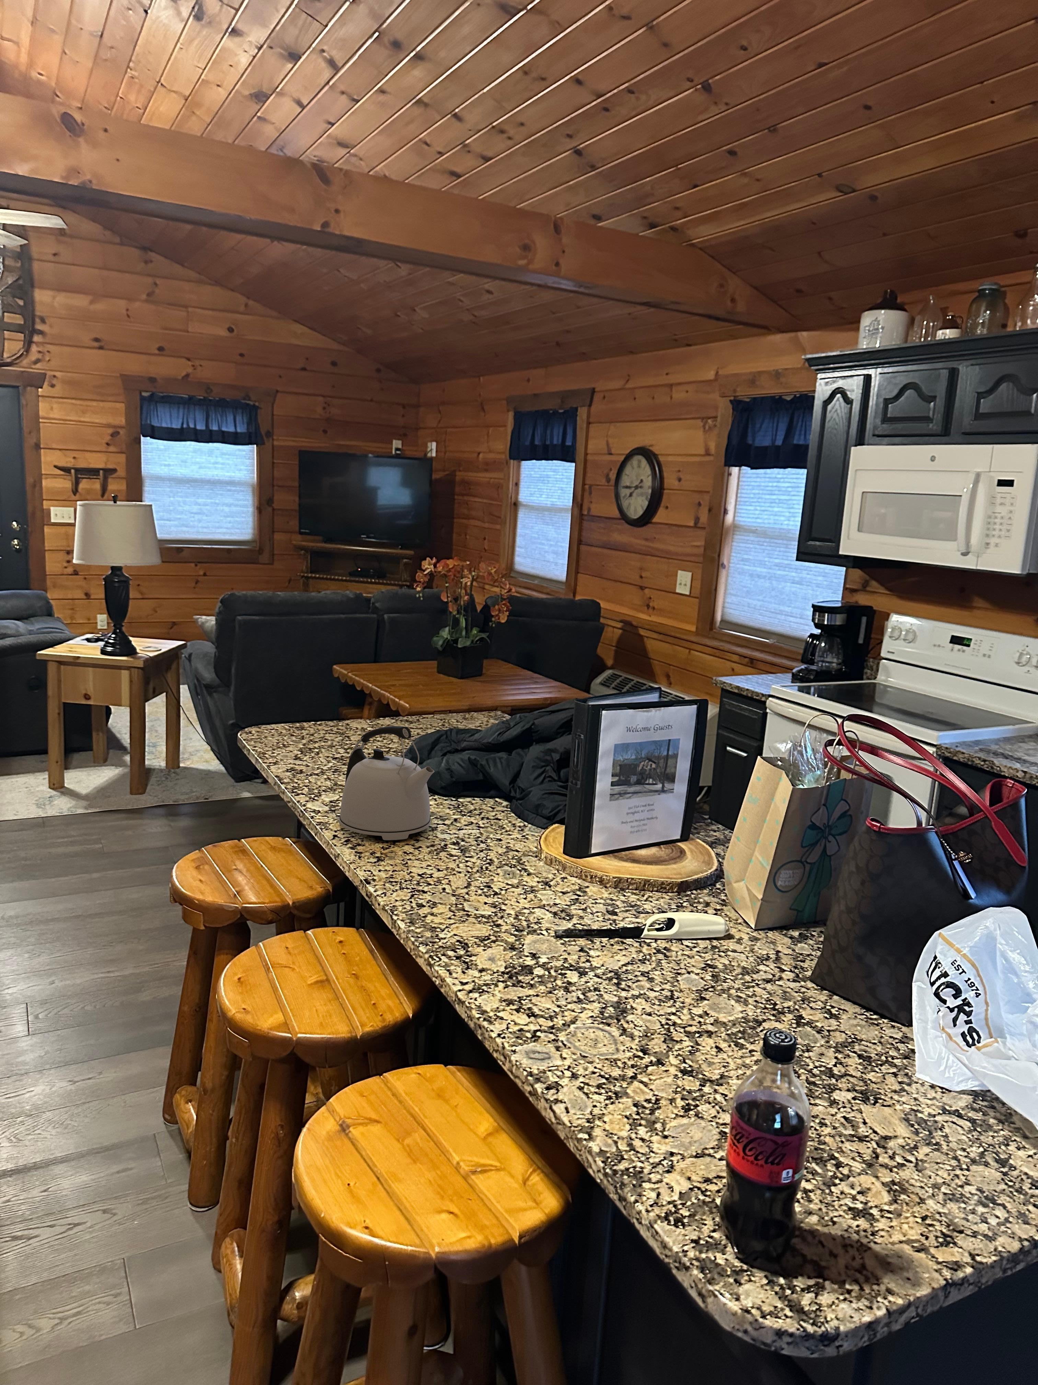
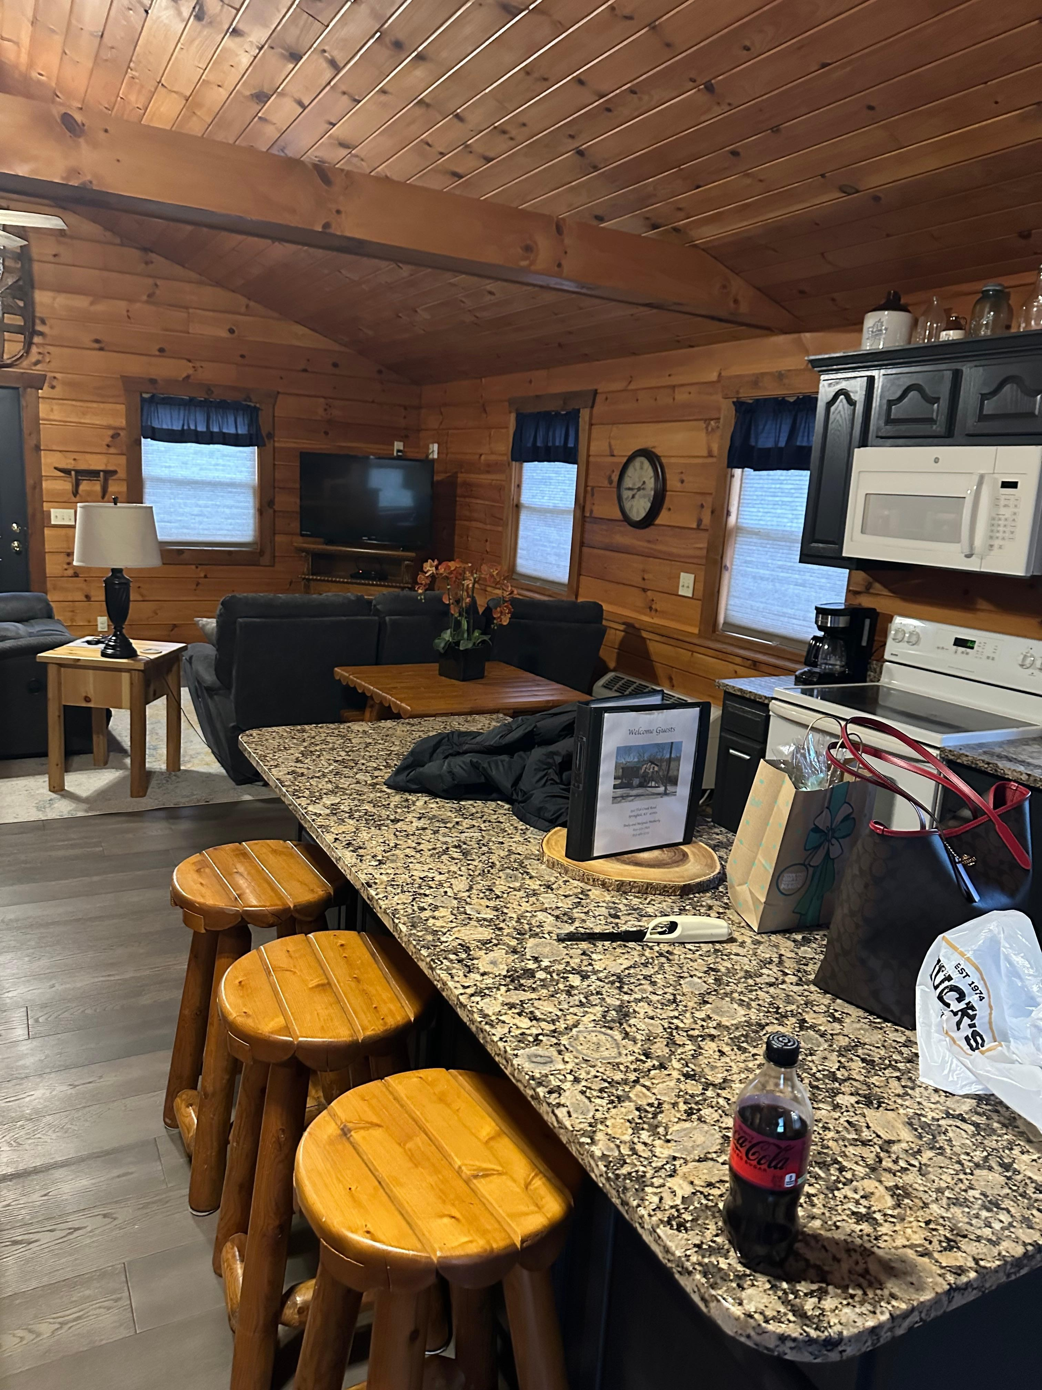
- kettle [339,725,435,841]
